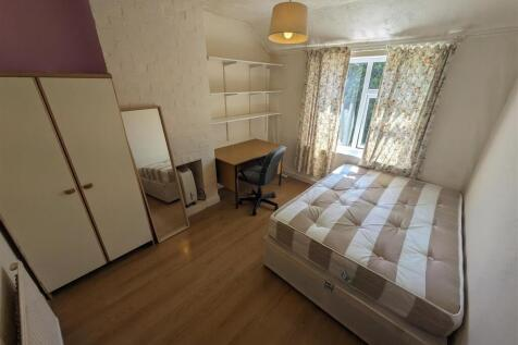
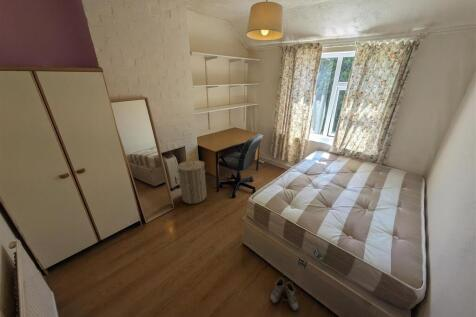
+ boots [269,277,299,312]
+ laundry hamper [175,158,208,205]
